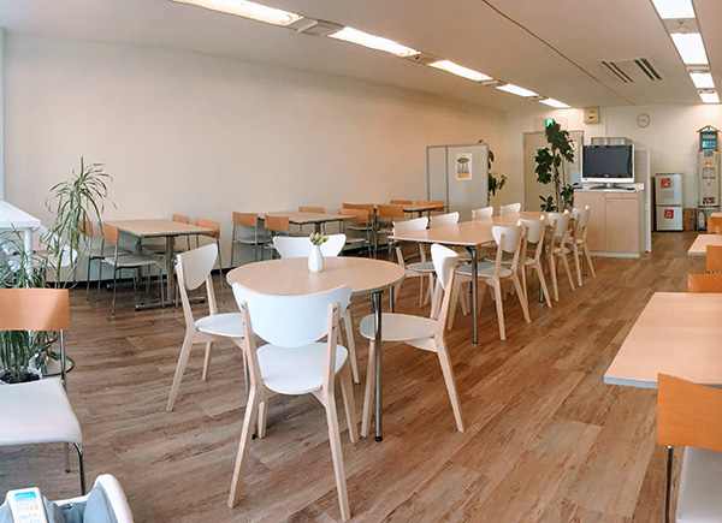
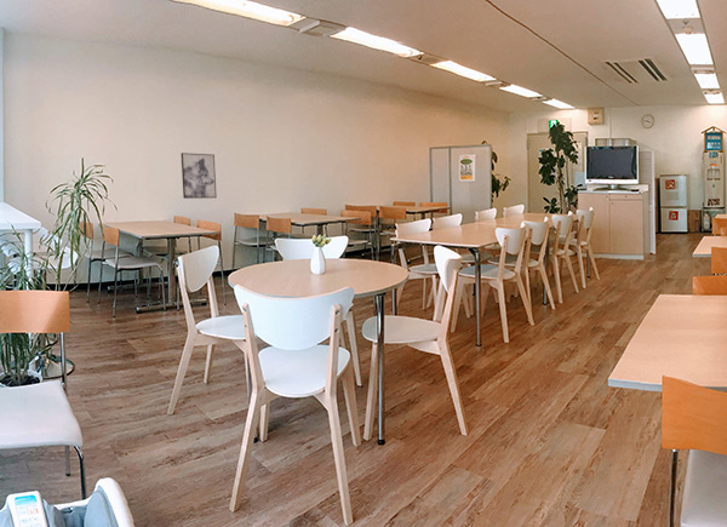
+ wall art [179,151,218,200]
